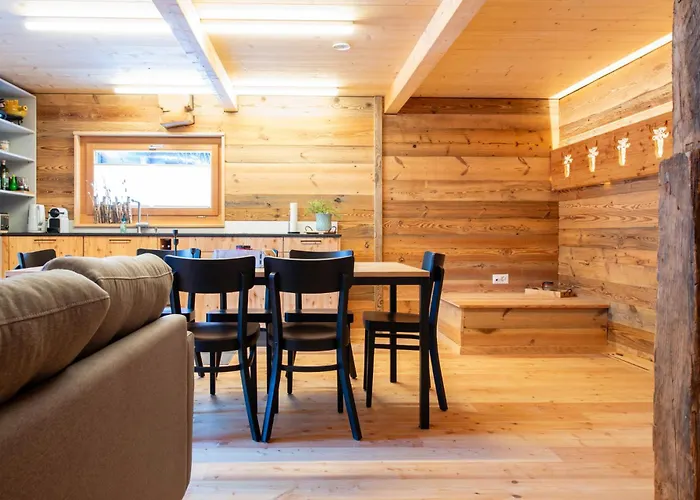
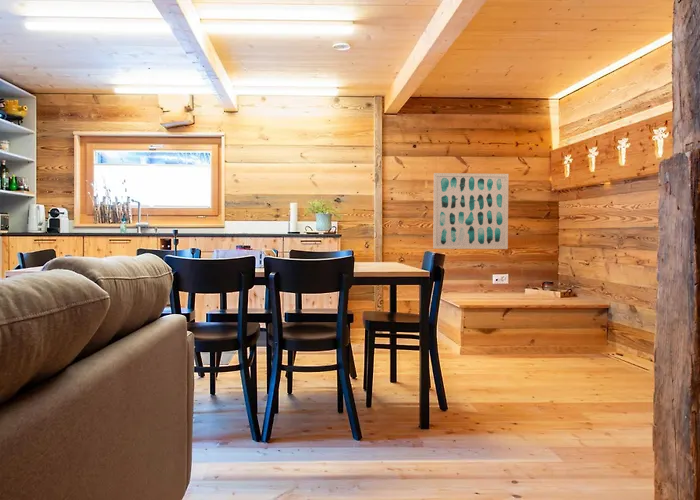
+ wall art [432,172,510,250]
